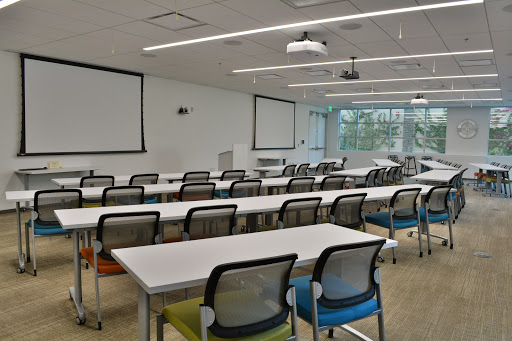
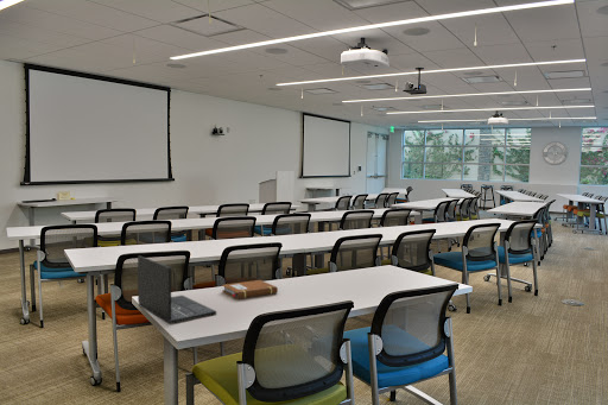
+ laptop [137,254,217,325]
+ notebook [221,279,279,300]
